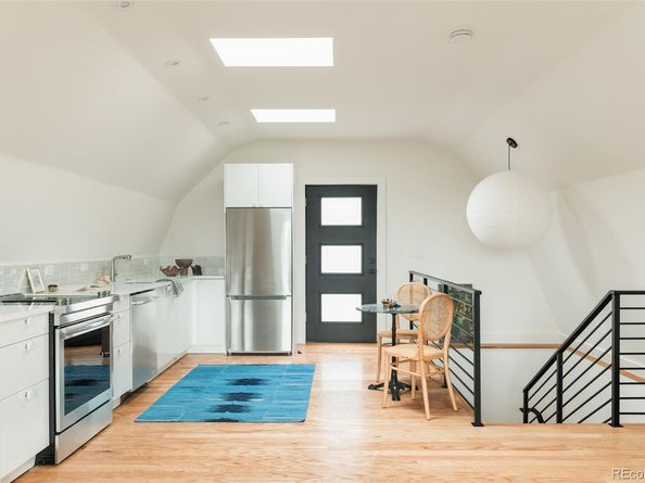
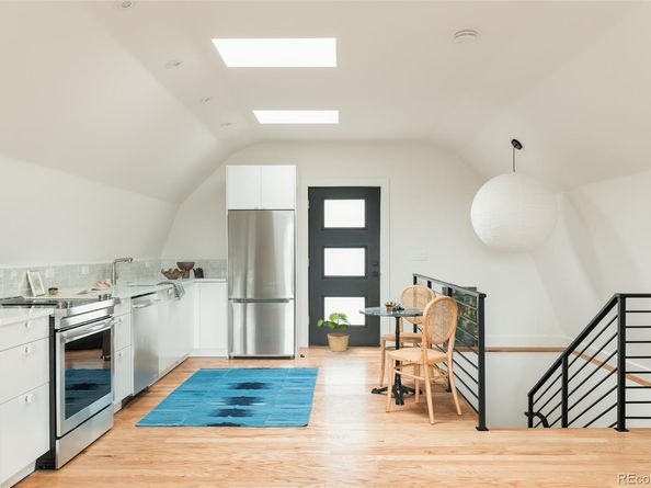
+ potted plant [317,311,353,353]
